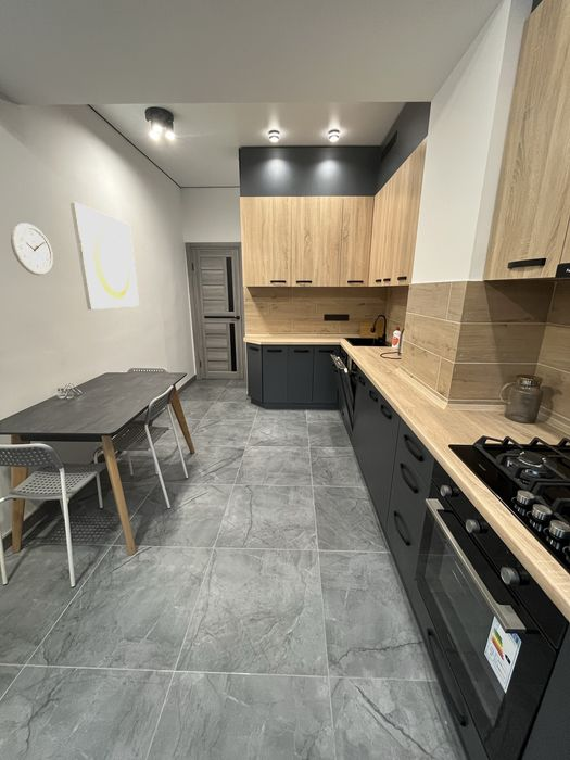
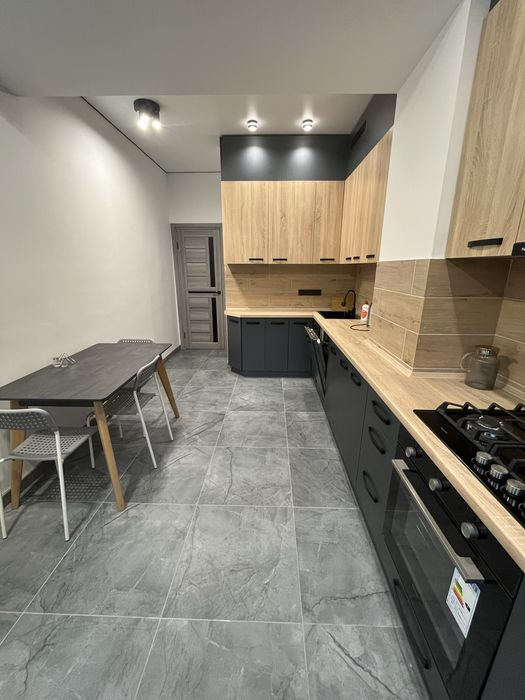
- wall art [69,201,140,311]
- wall clock [10,221,54,276]
